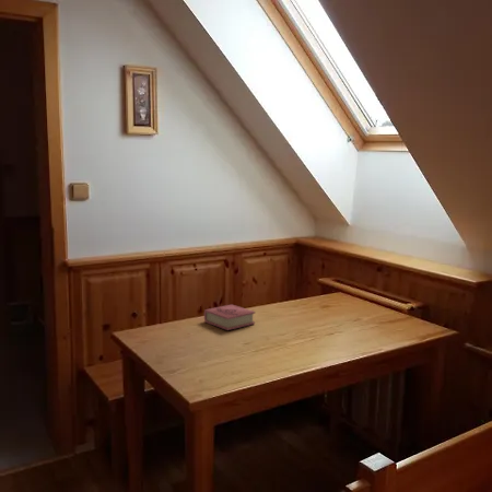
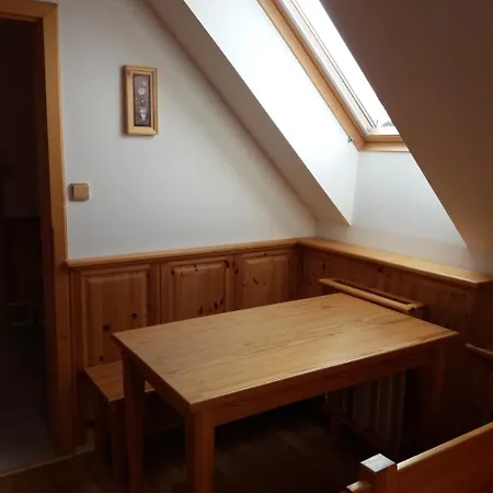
- book [203,304,256,331]
